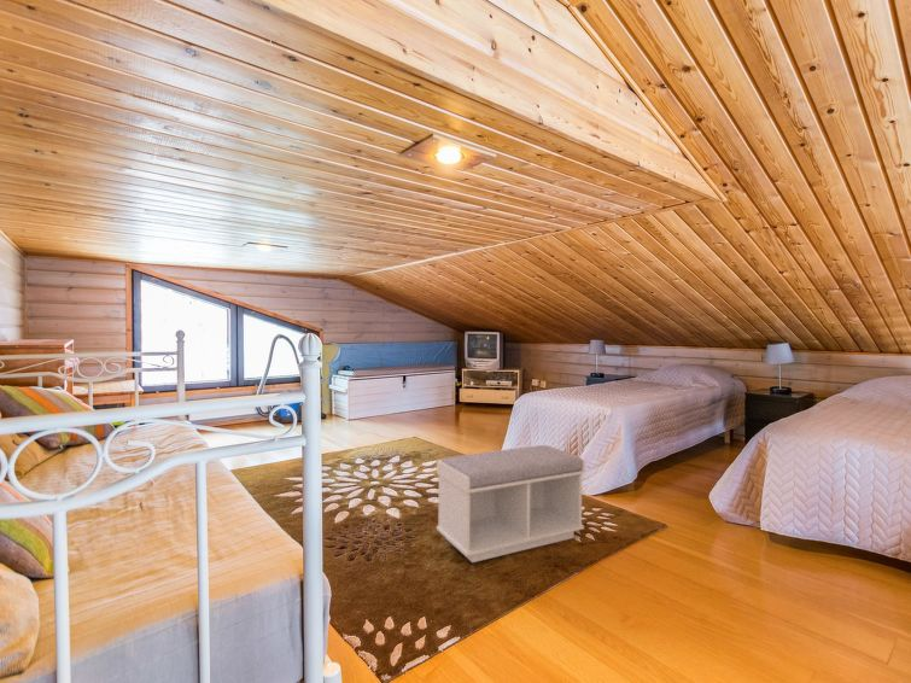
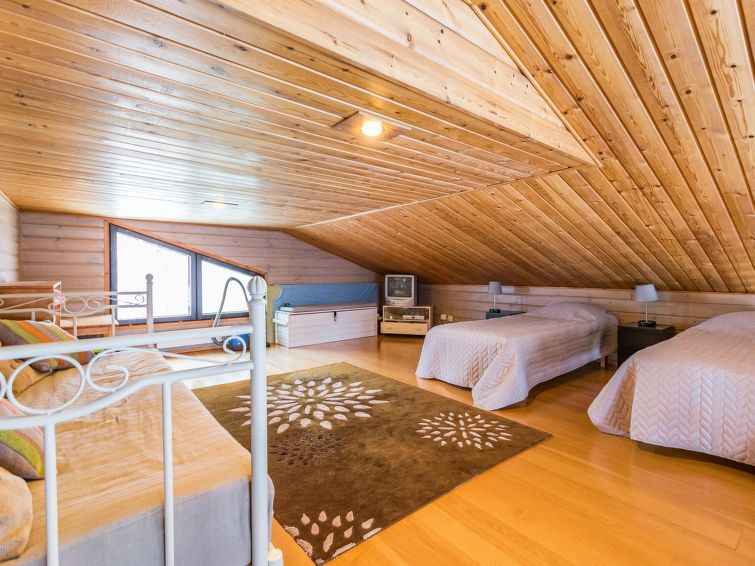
- bench [436,444,586,564]
